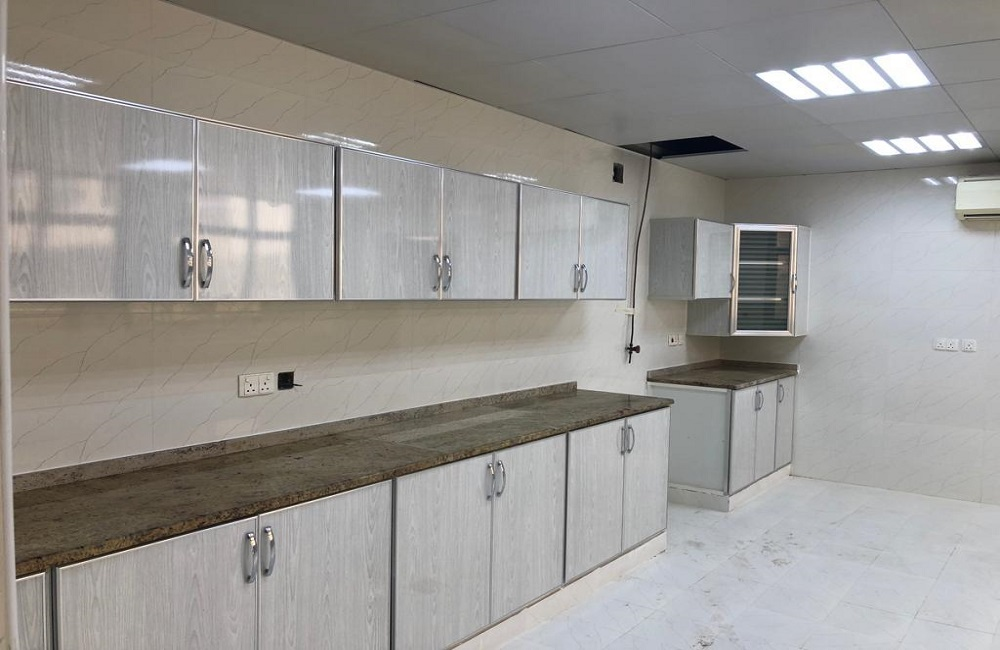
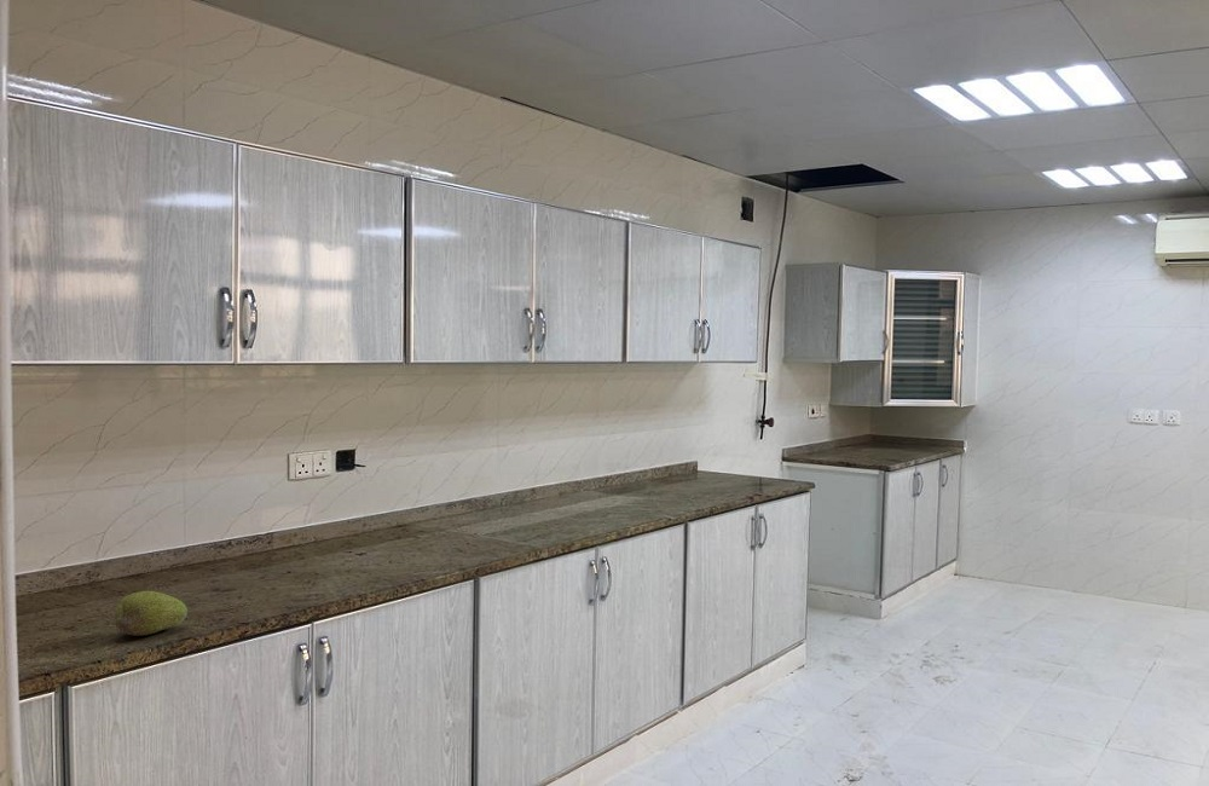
+ fruit [112,590,189,637]
